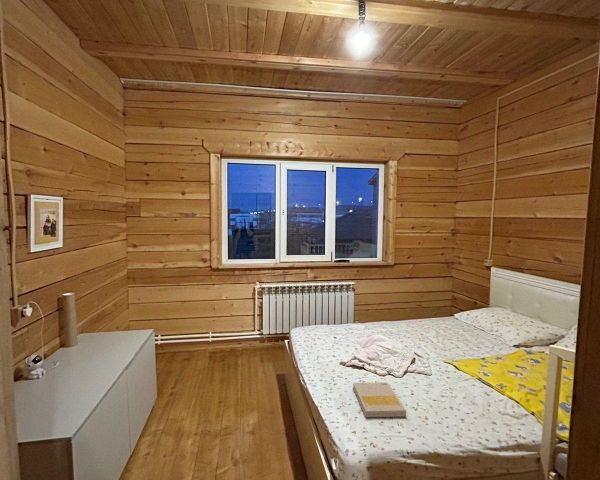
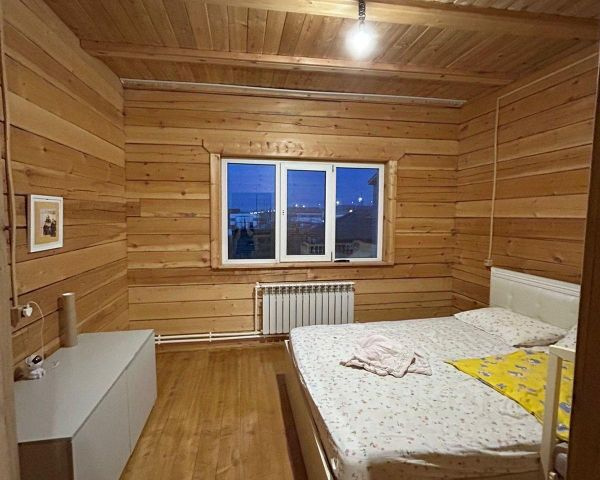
- book [352,381,407,418]
